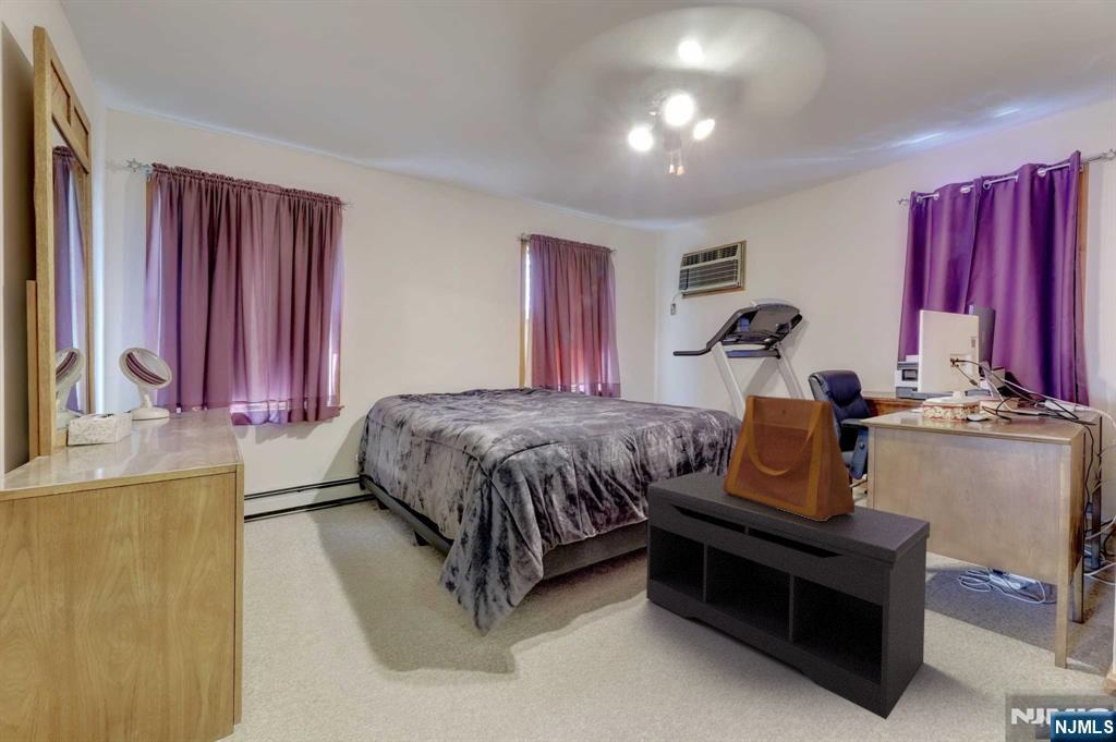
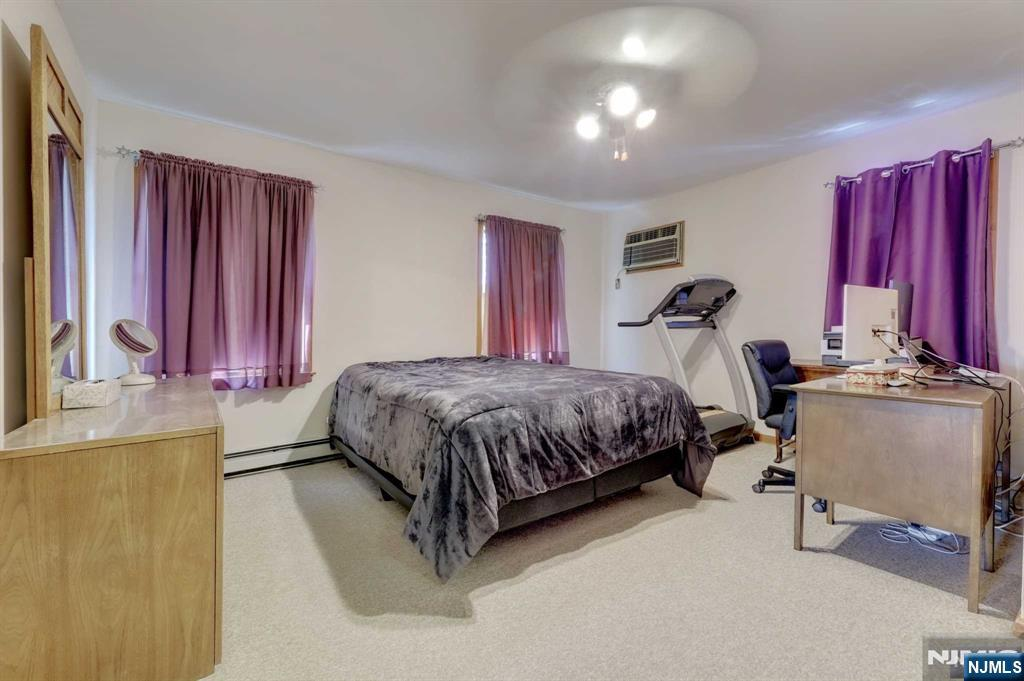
- tote bag [723,394,857,521]
- bench [645,471,931,720]
